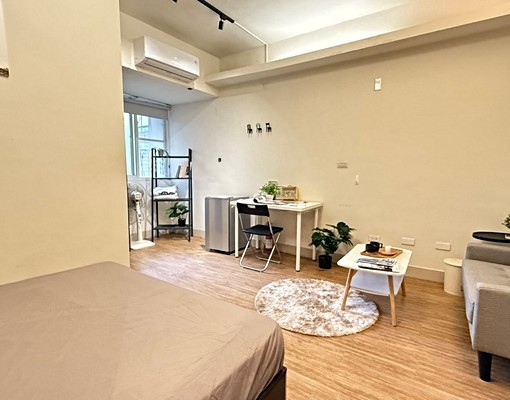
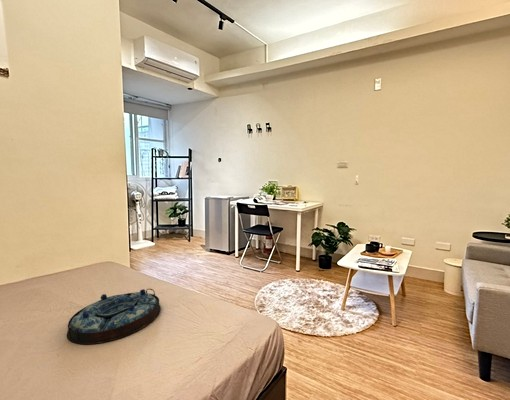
+ serving tray [66,288,162,345]
